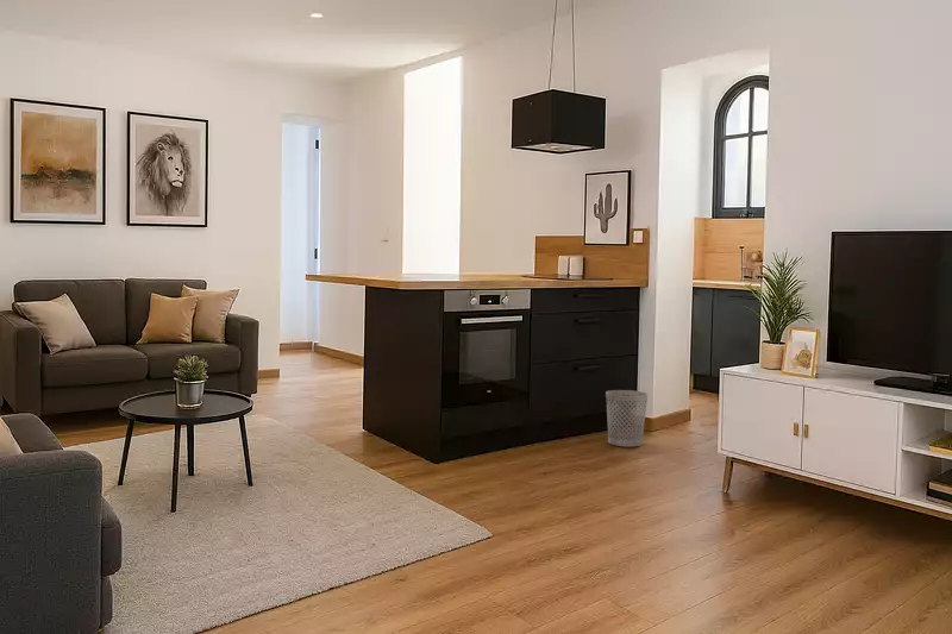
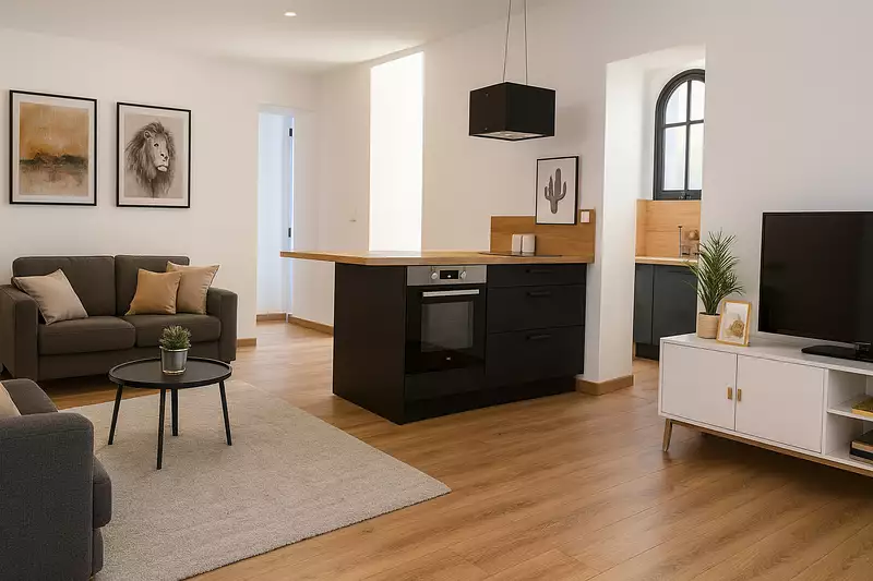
- wastebasket [605,389,649,447]
